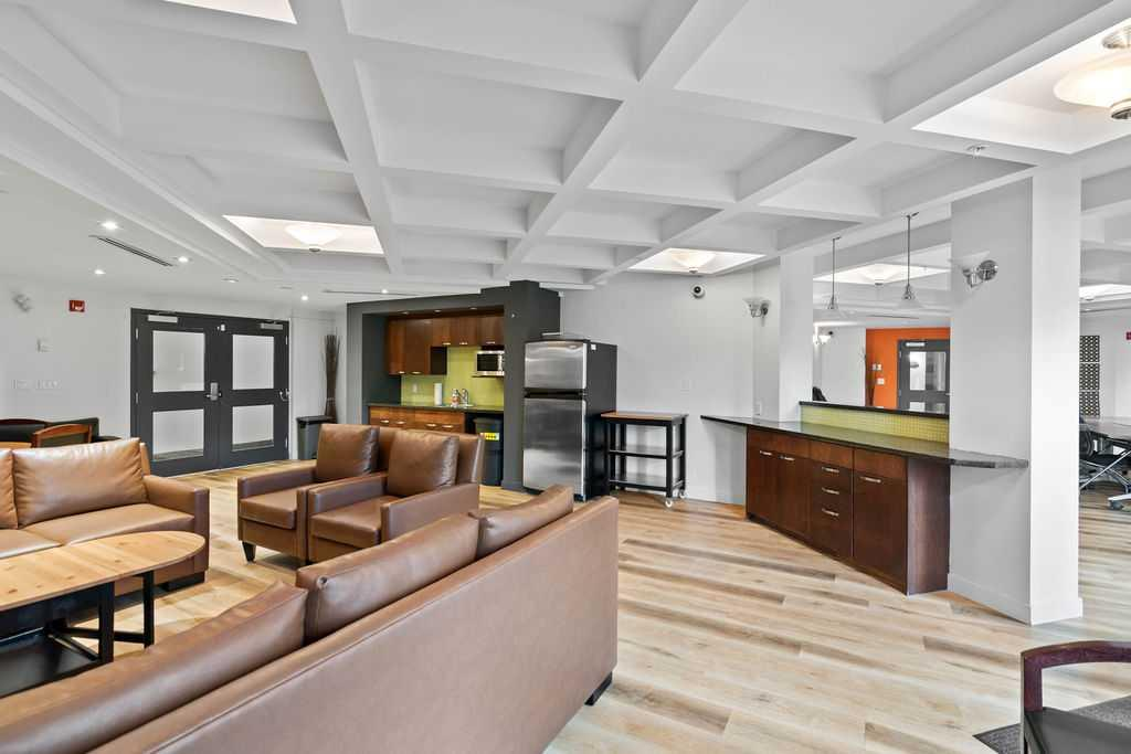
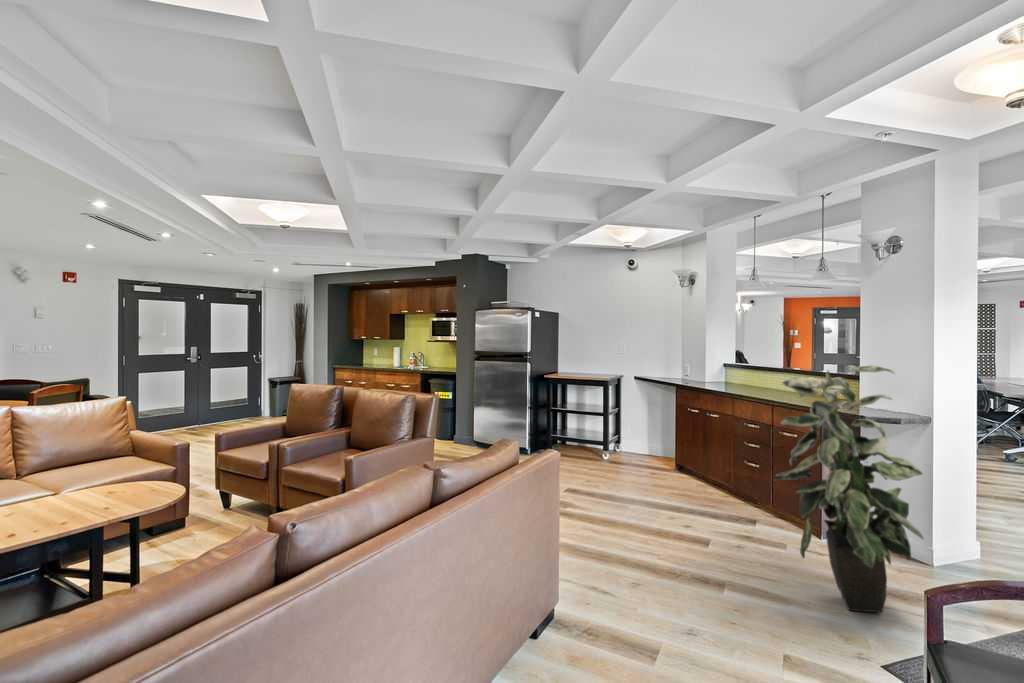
+ indoor plant [773,364,925,613]
